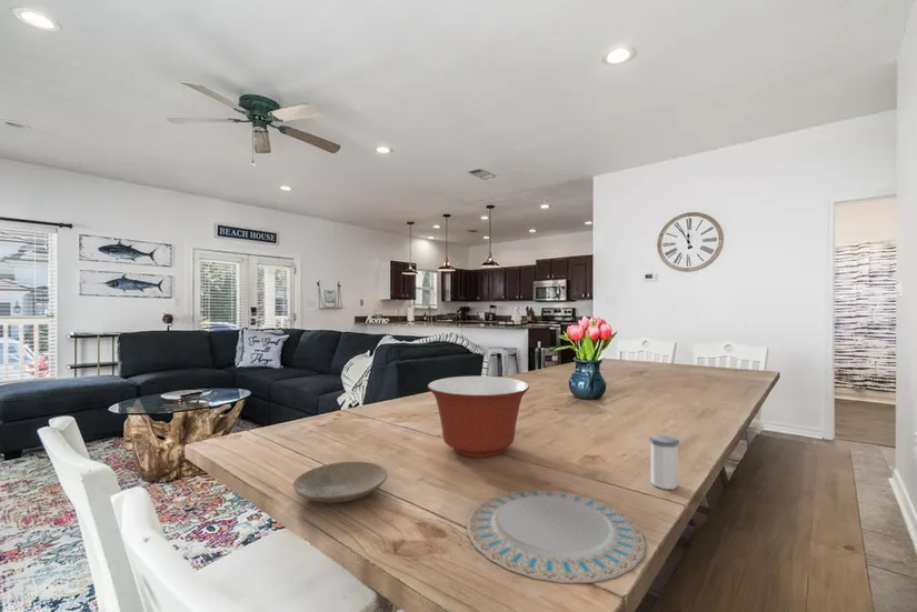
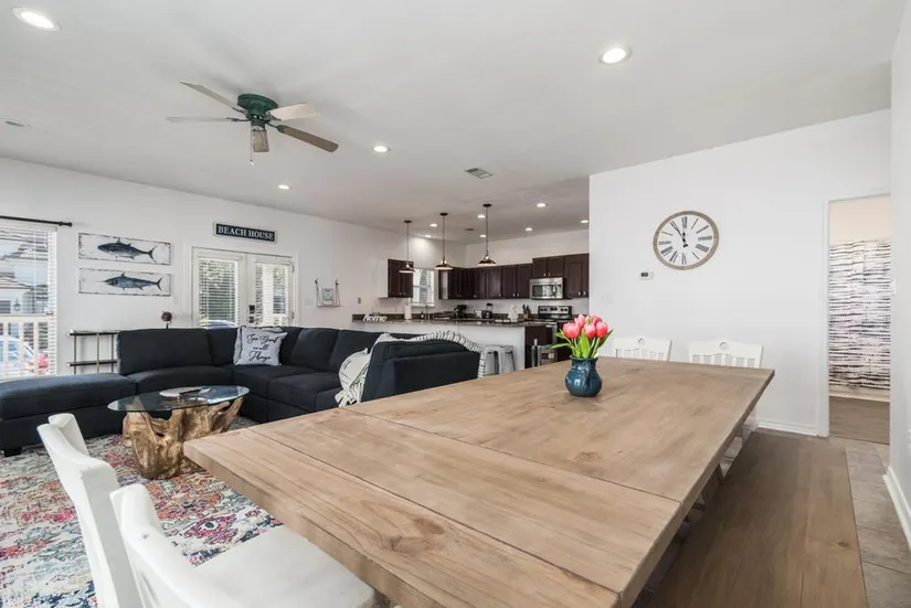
- plate [292,461,389,503]
- mixing bowl [427,375,530,459]
- salt shaker [648,433,680,490]
- chinaware [466,489,647,584]
